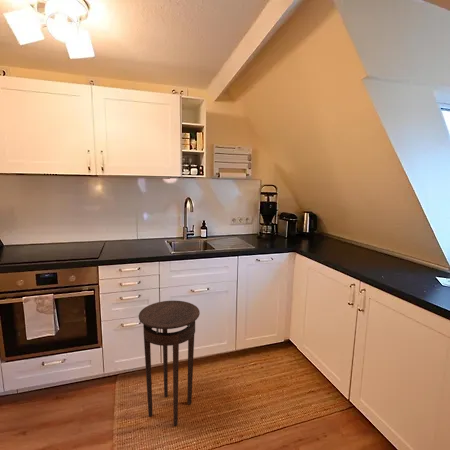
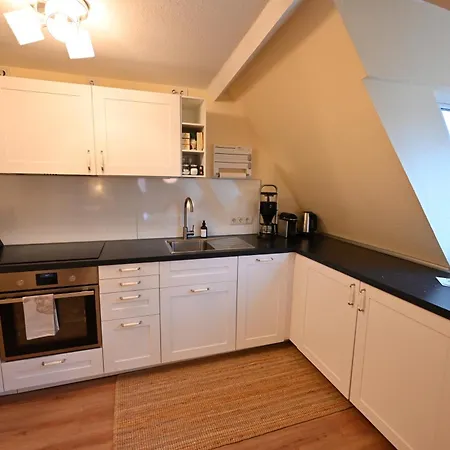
- stool [138,300,201,427]
